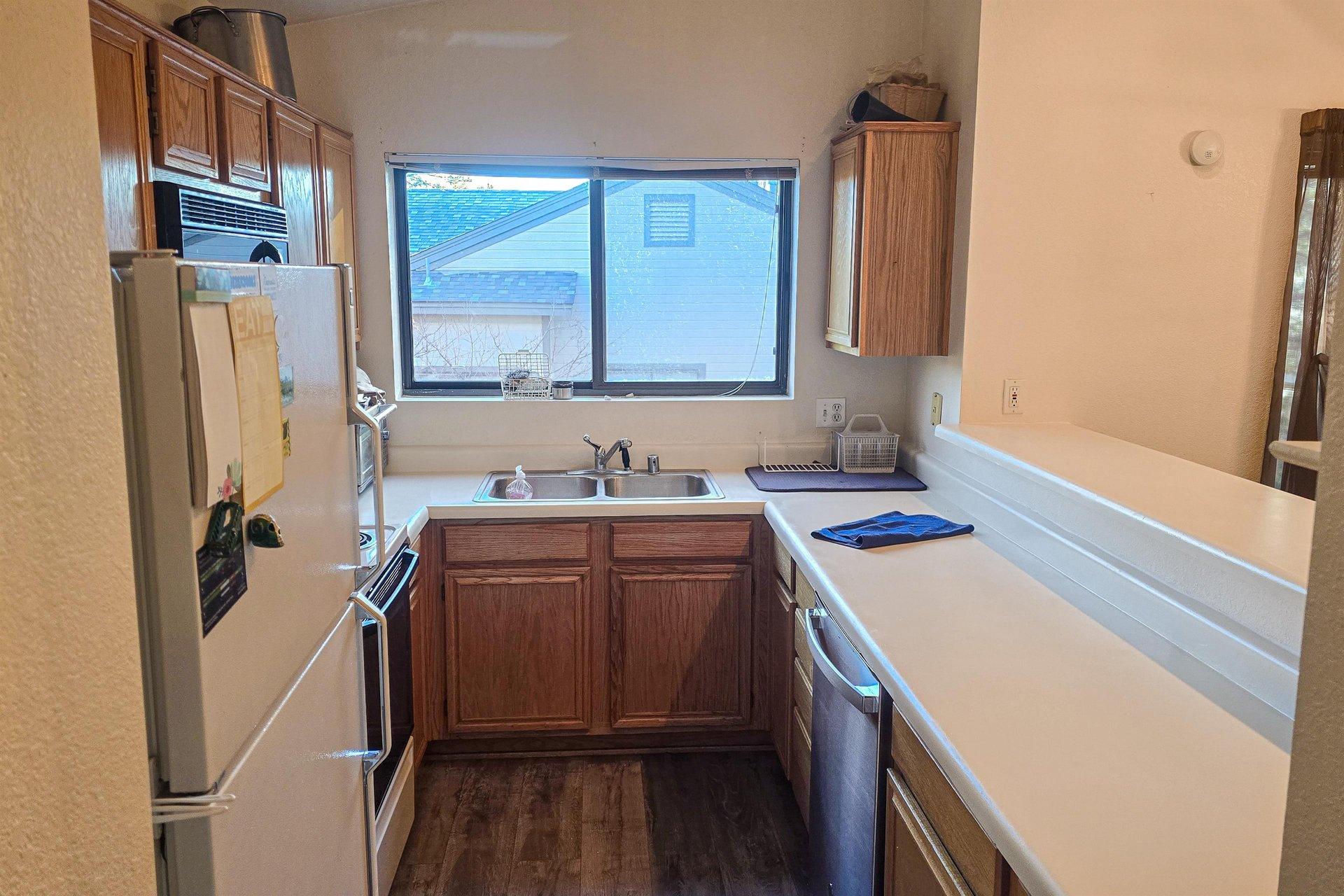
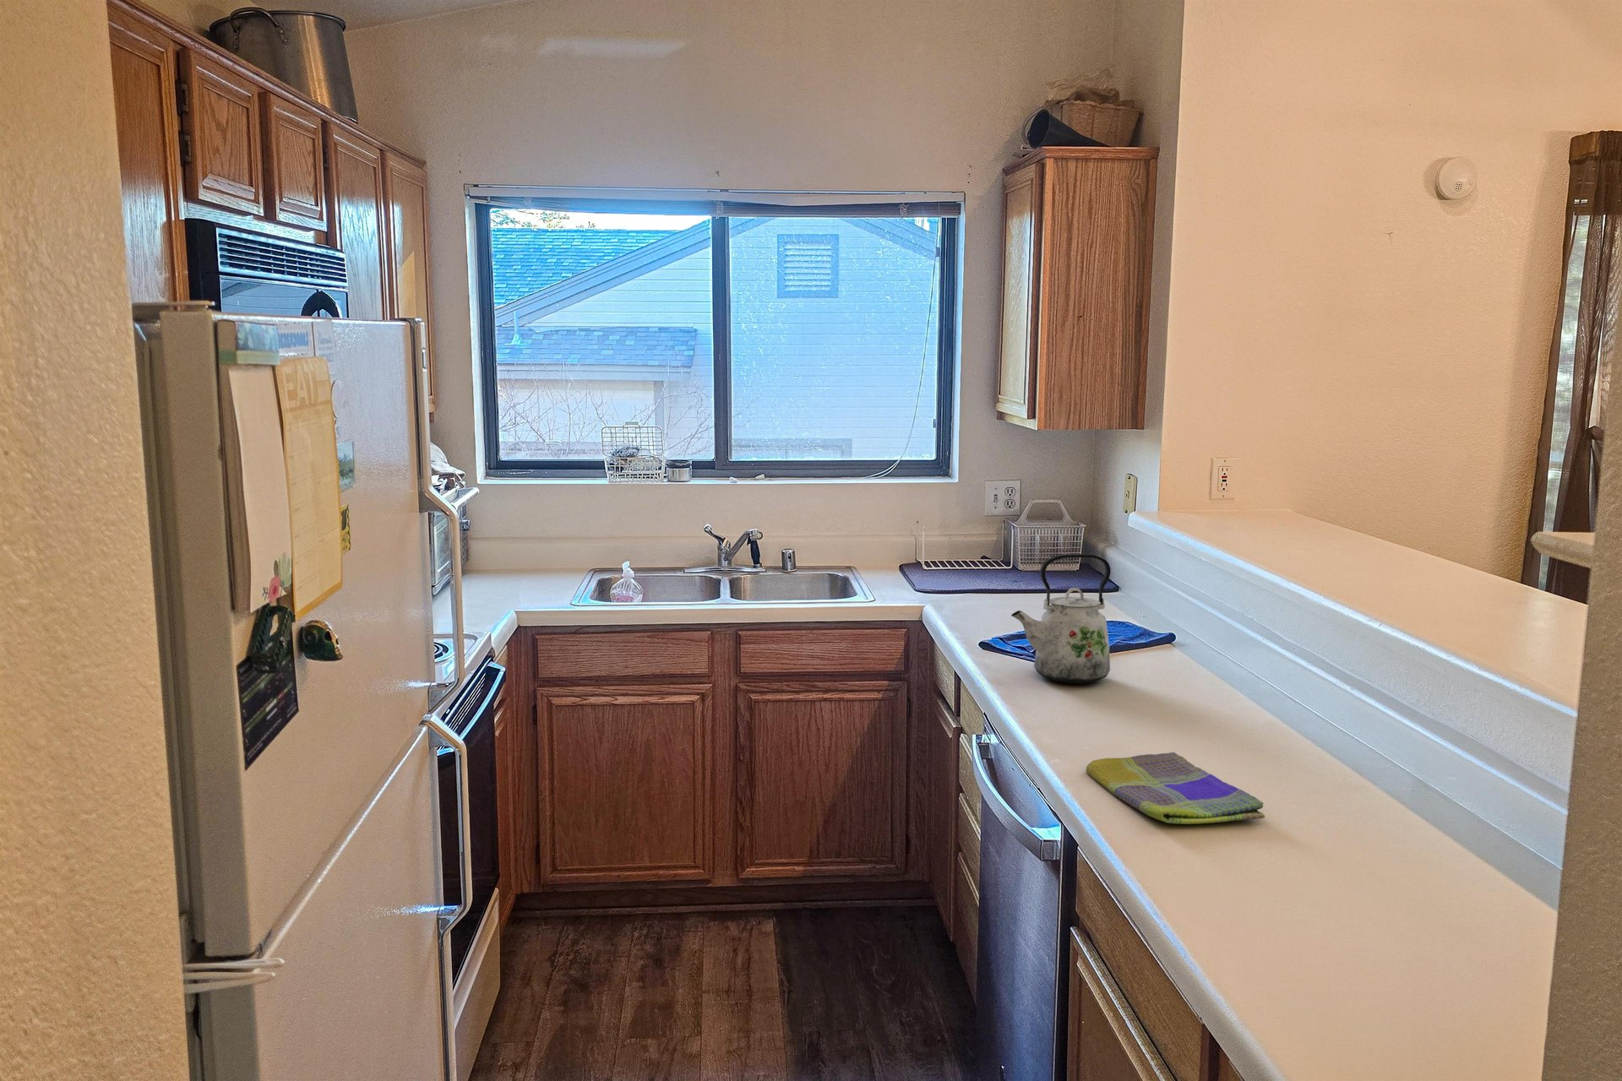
+ kettle [1010,553,1112,684]
+ dish towel [1086,752,1266,825]
